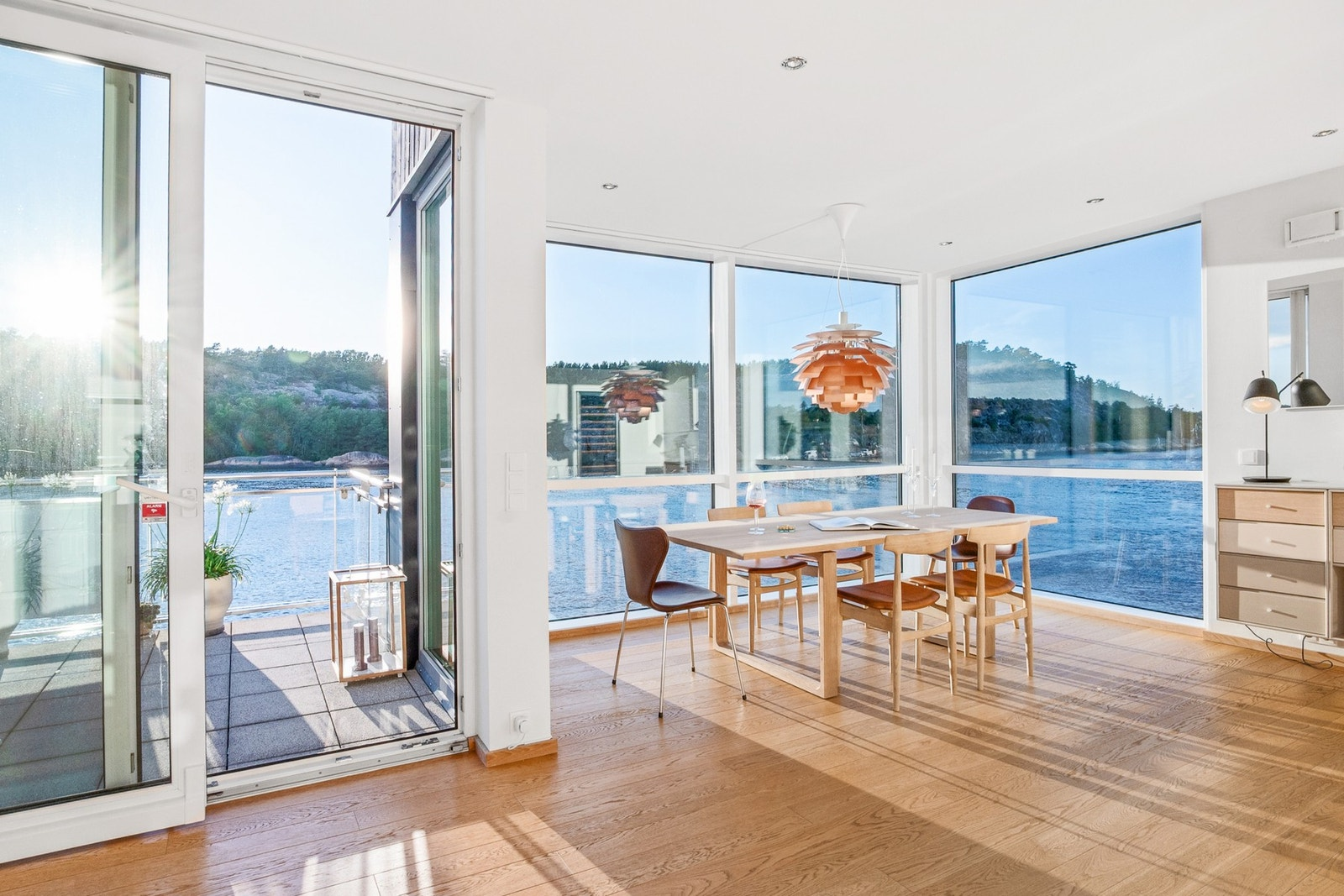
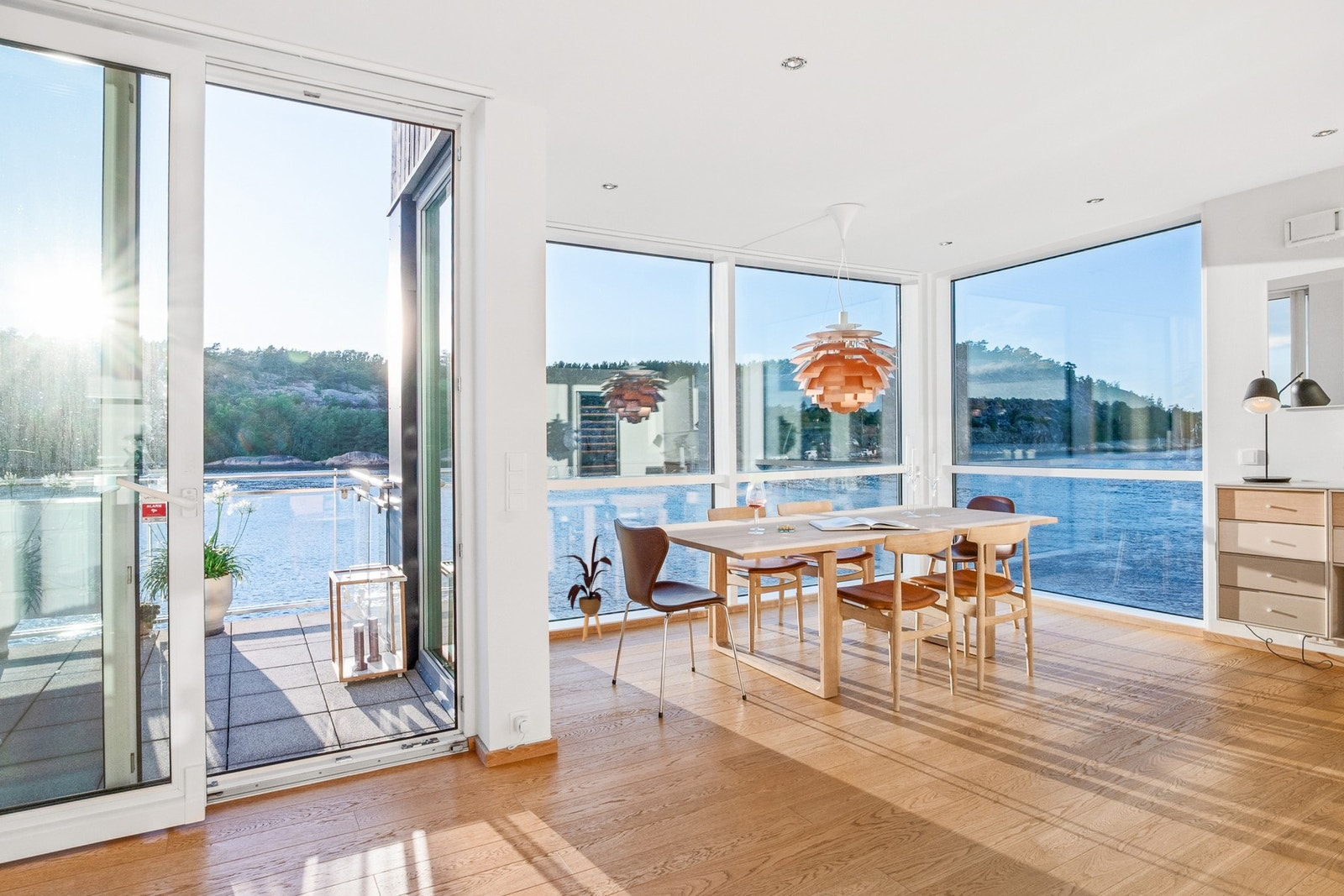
+ house plant [559,534,613,642]
